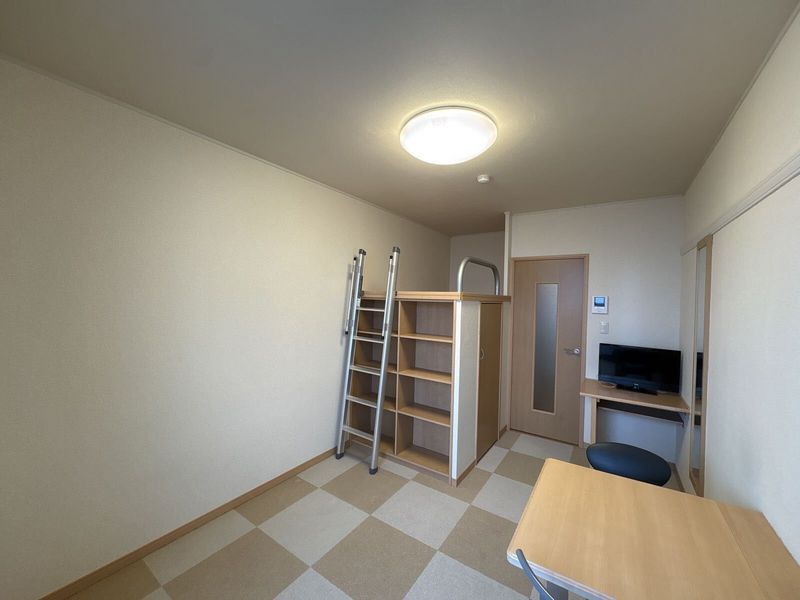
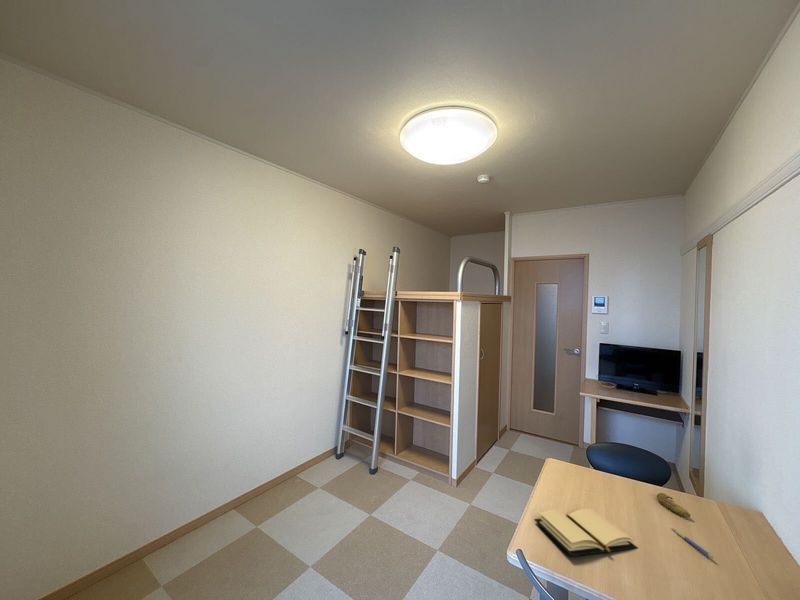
+ book [533,508,639,557]
+ pen [671,527,714,560]
+ banana [656,492,691,518]
